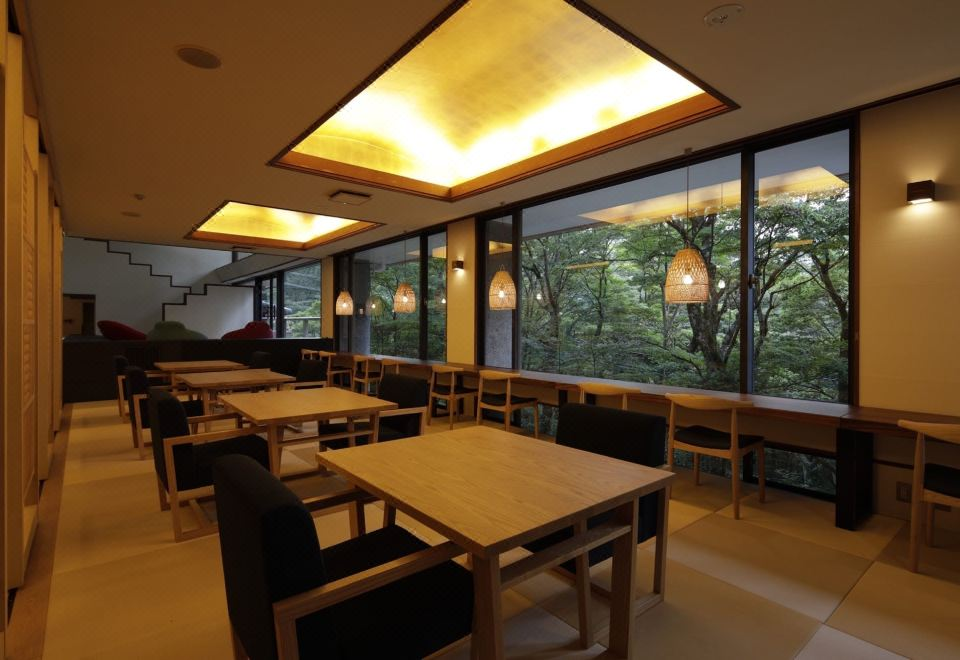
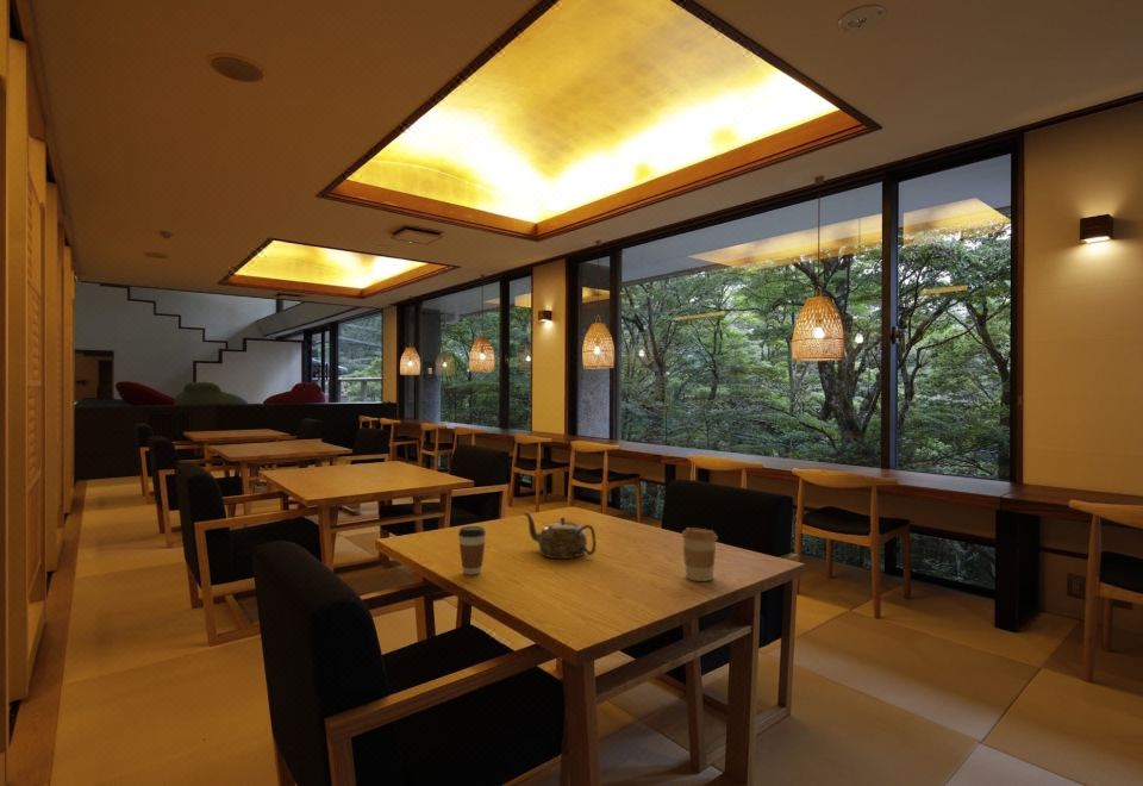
+ coffee cup [681,526,719,582]
+ teapot [523,511,598,560]
+ coffee cup [457,525,487,575]
